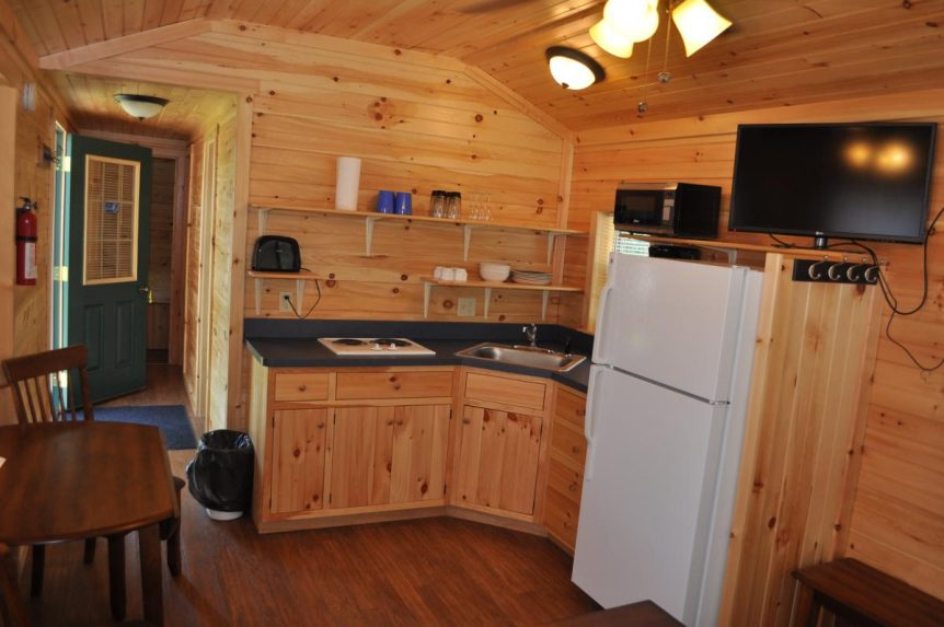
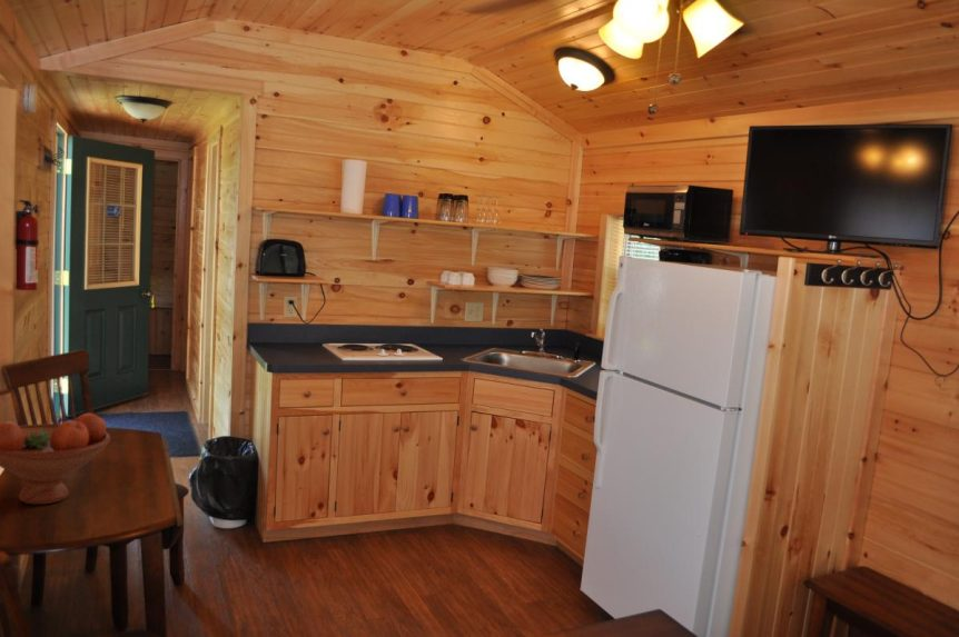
+ fruit bowl [0,412,112,506]
